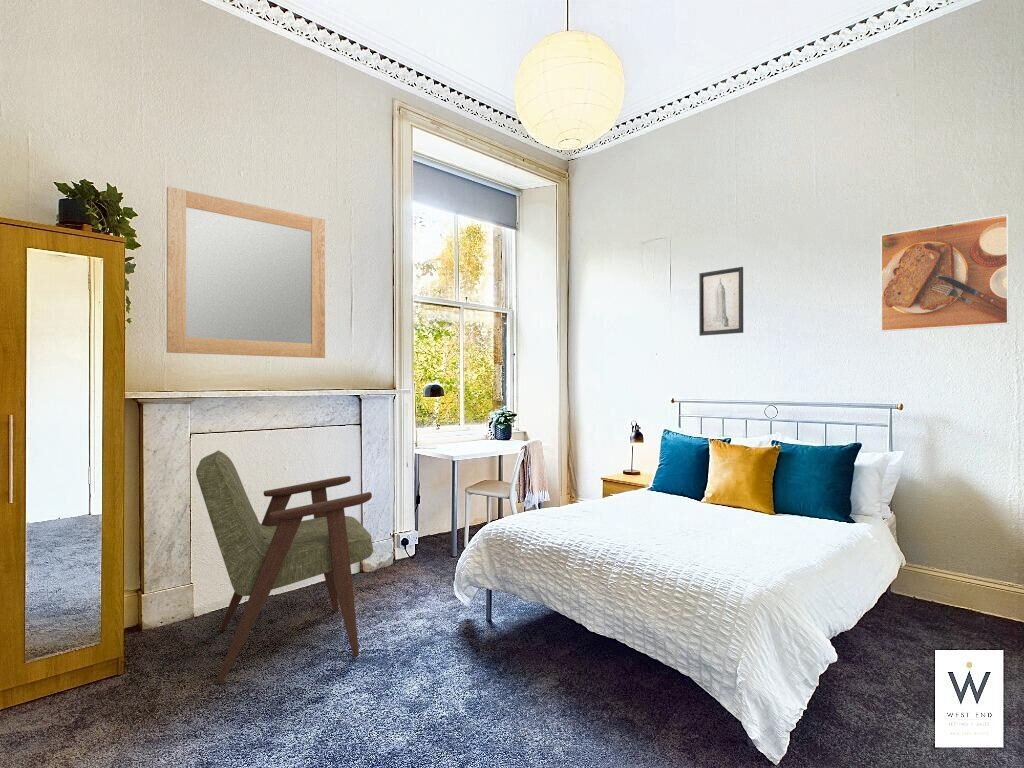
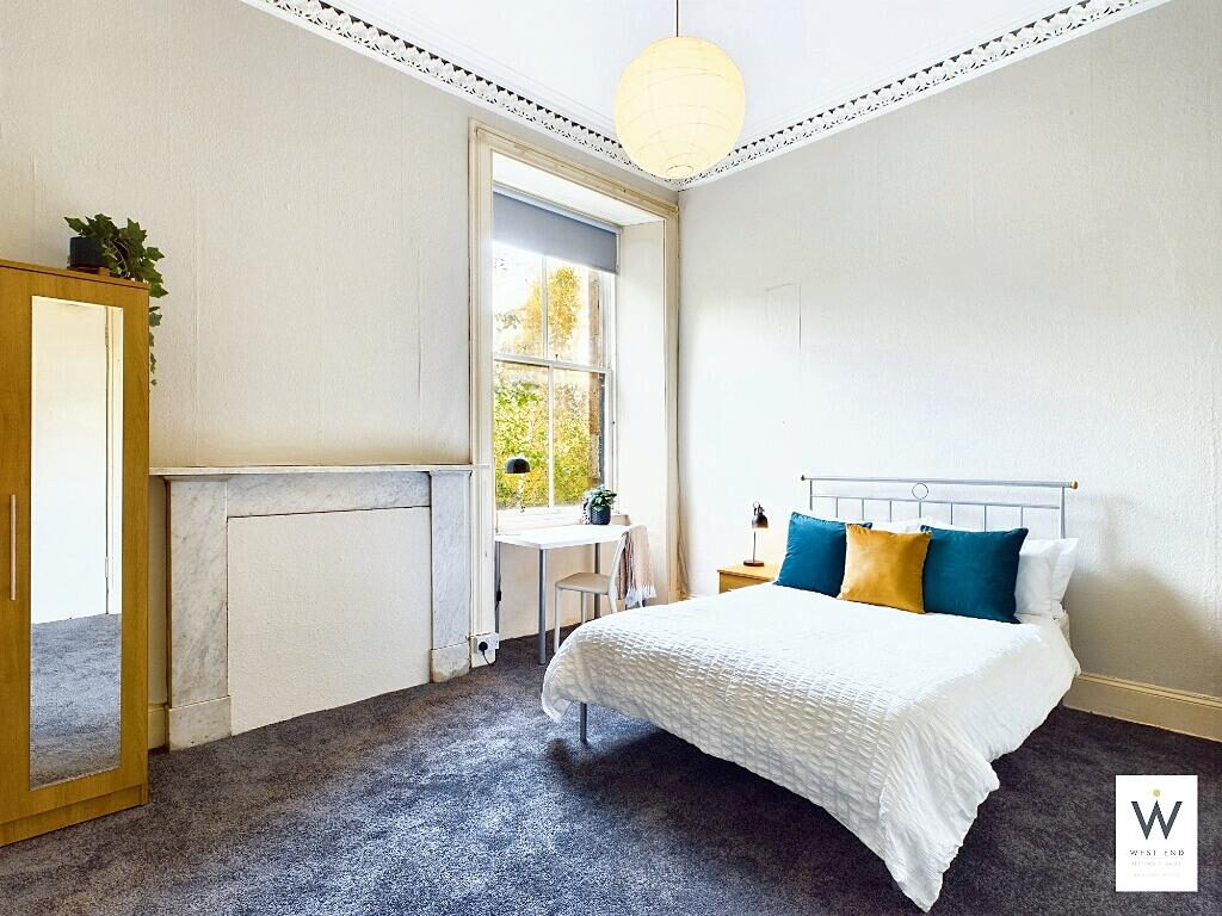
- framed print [880,213,1010,333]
- wall art [698,266,744,337]
- home mirror [166,186,326,359]
- armchair [195,449,374,685]
